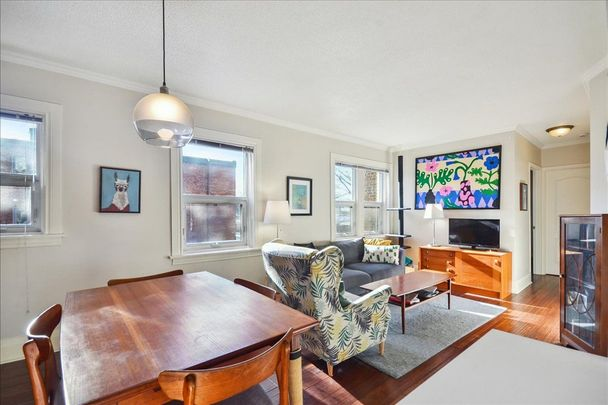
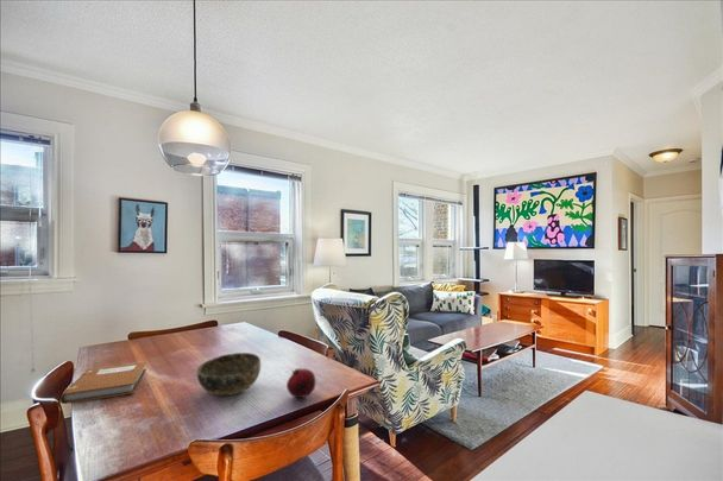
+ notebook [59,360,147,405]
+ bowl [196,352,262,397]
+ fruit [285,367,318,399]
